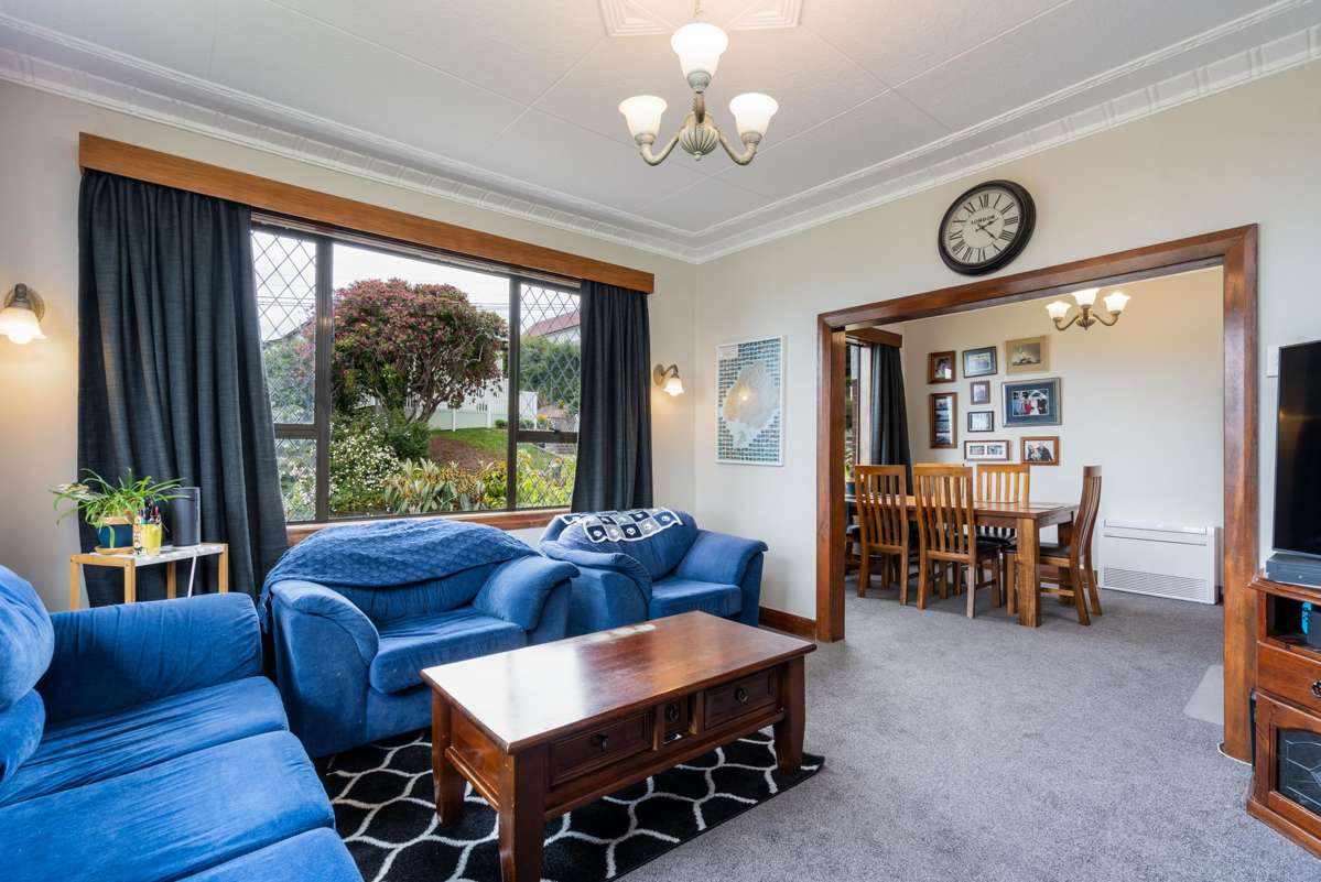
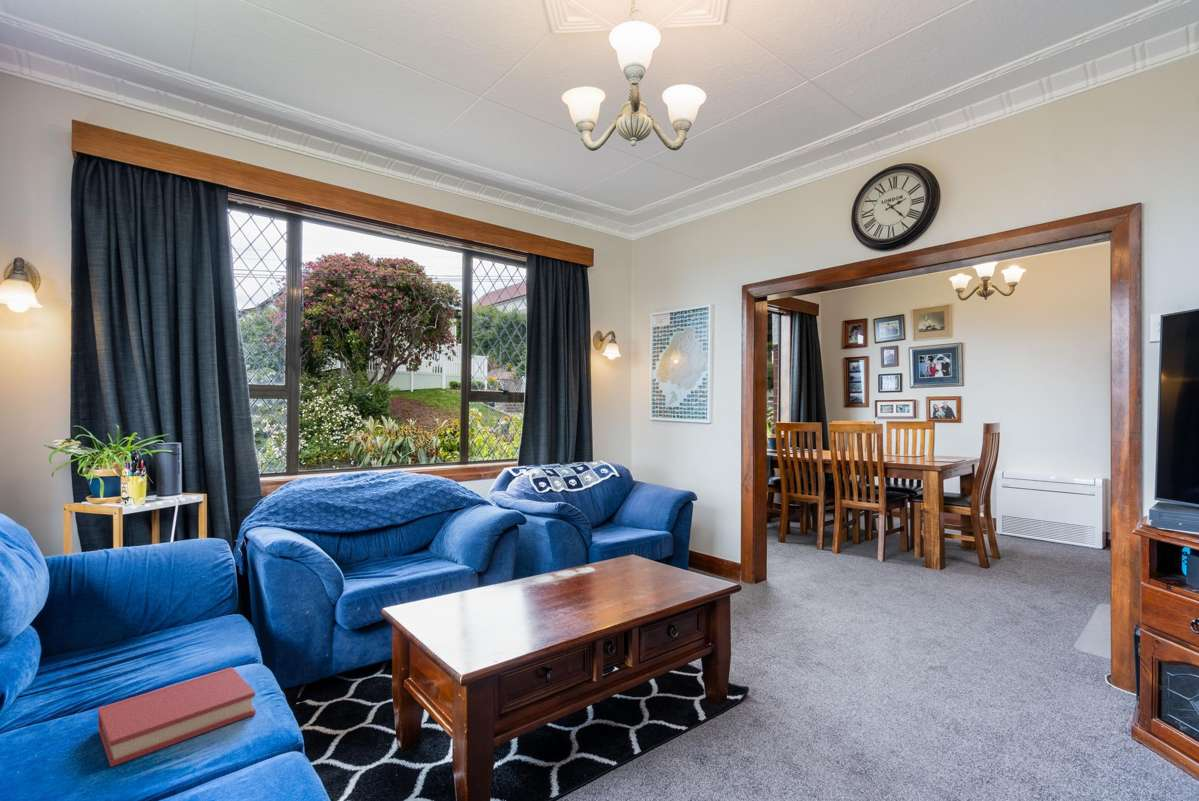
+ hardback book [97,666,256,768]
